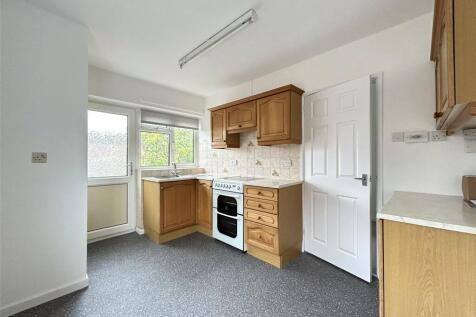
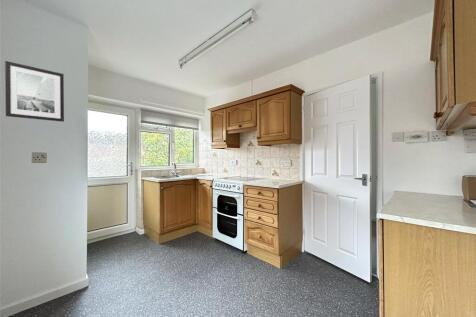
+ wall art [4,60,65,123]
